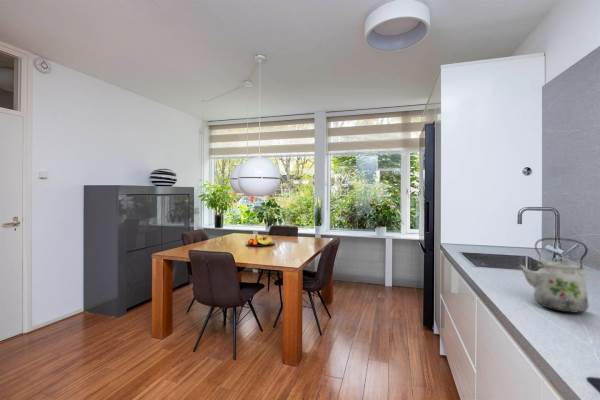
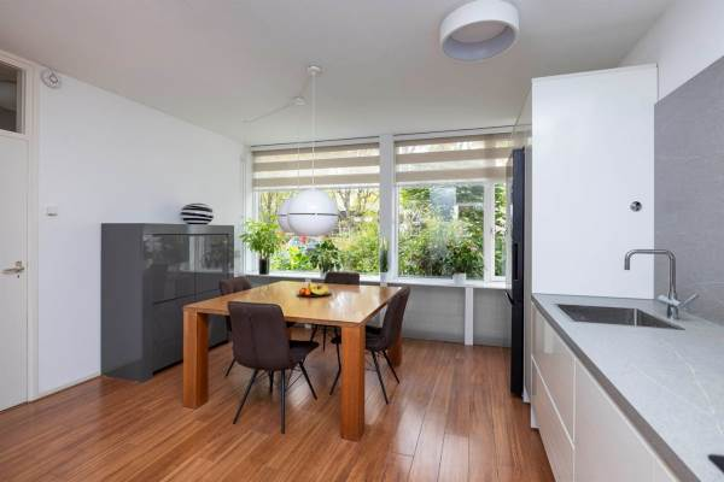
- kettle [514,237,590,314]
